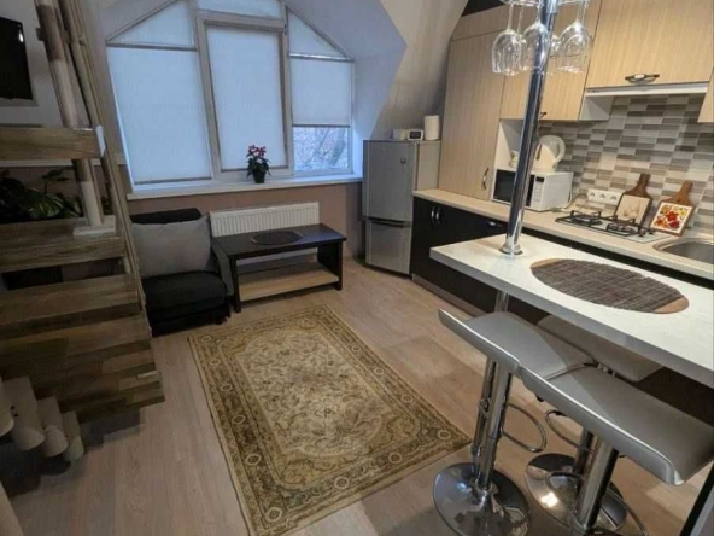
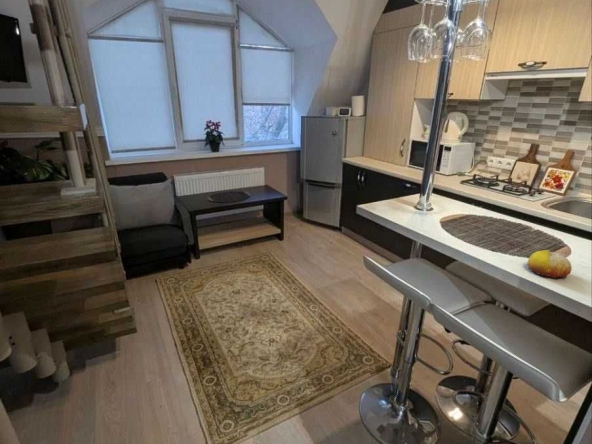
+ fruit [527,249,573,279]
